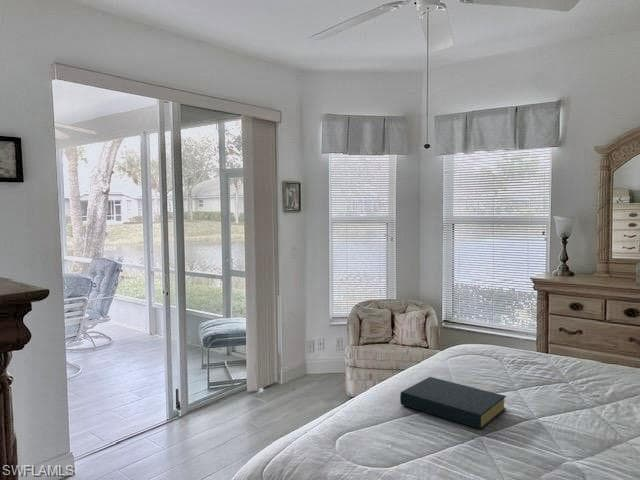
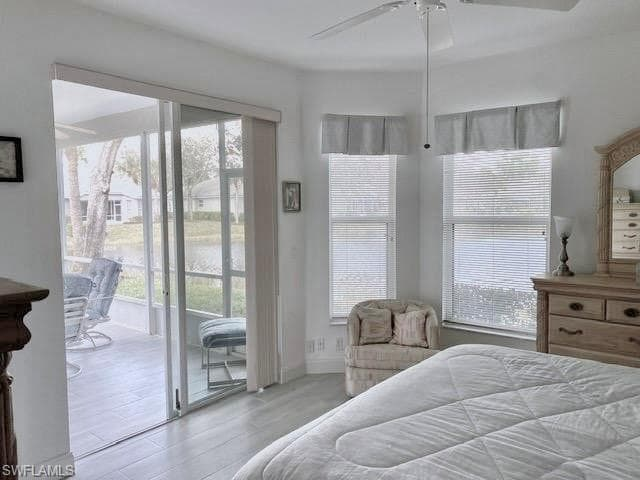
- hardback book [399,376,507,430]
